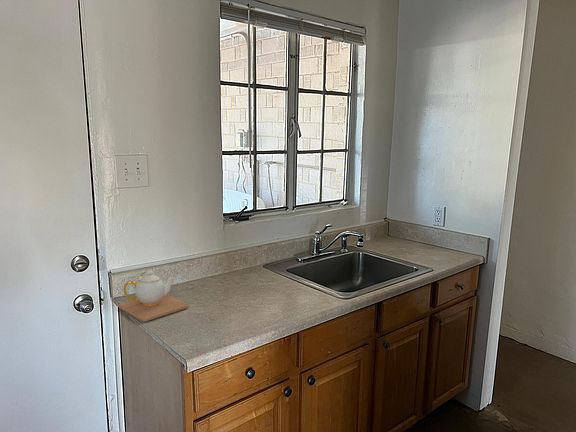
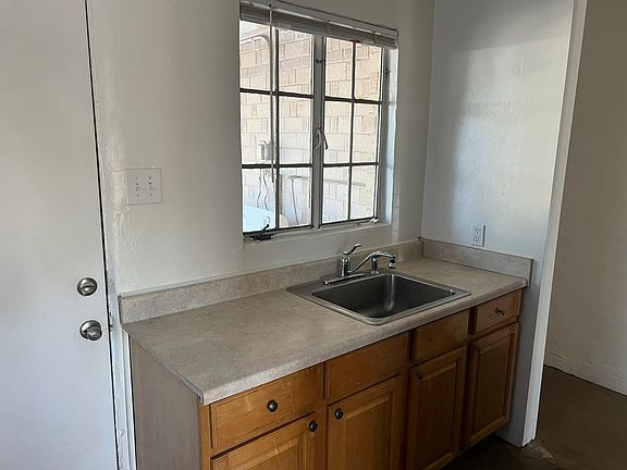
- teapot [118,269,189,323]
